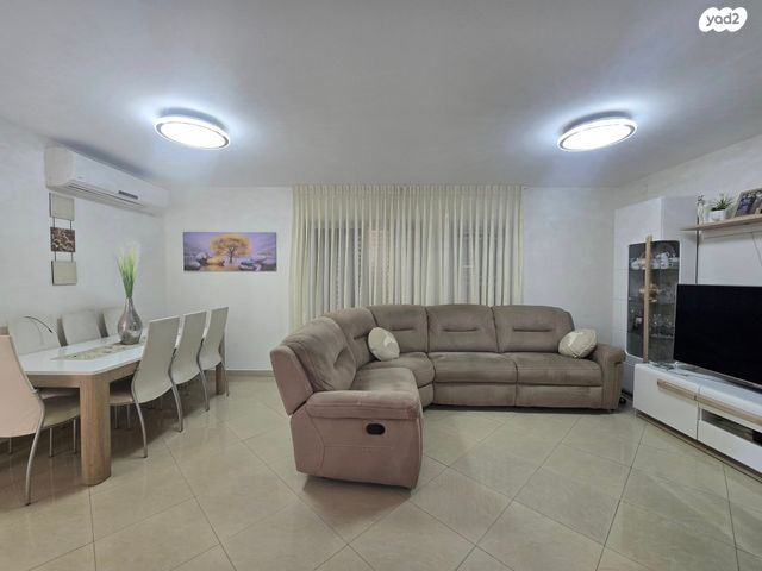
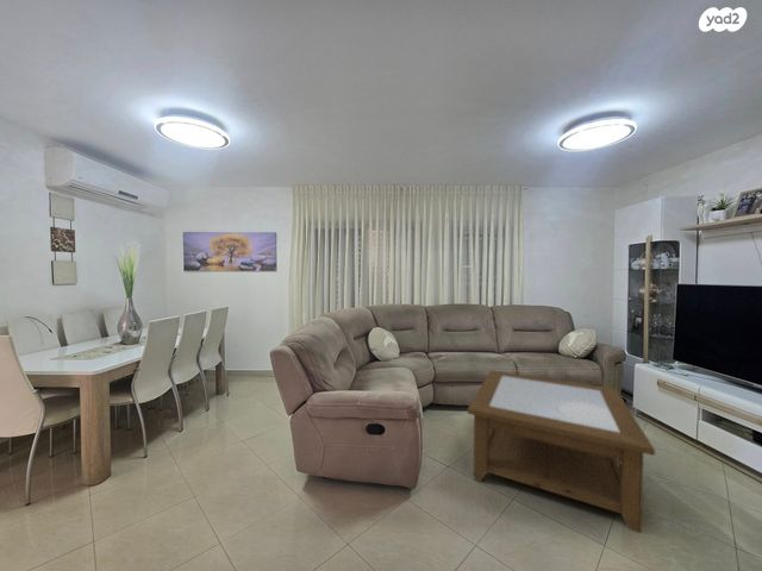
+ coffee table [467,369,656,535]
